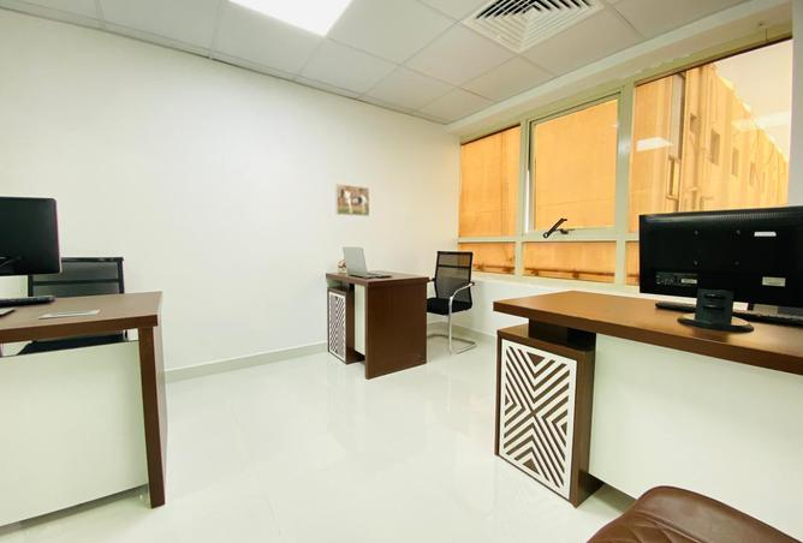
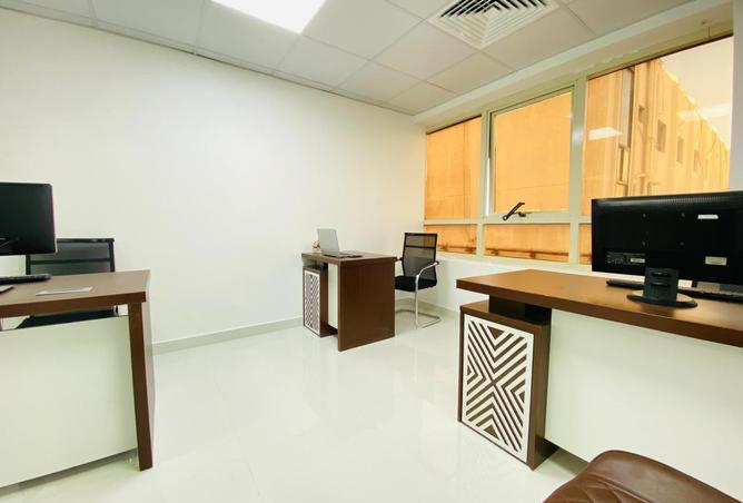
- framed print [334,183,370,217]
